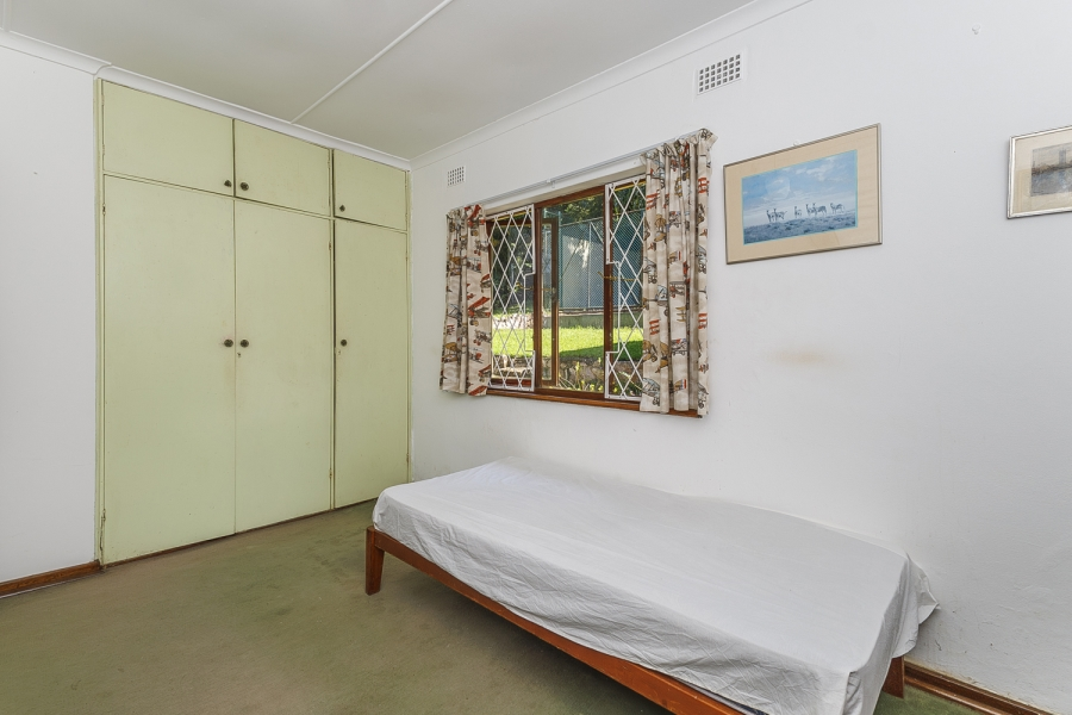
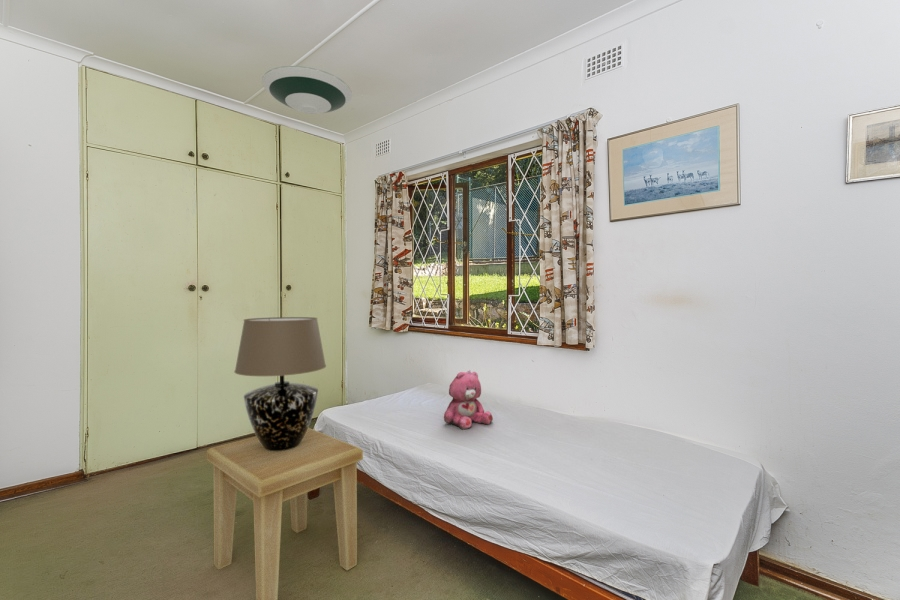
+ table lamp [233,316,327,451]
+ side table [206,427,364,600]
+ teddy bear [443,369,494,430]
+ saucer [261,65,353,115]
